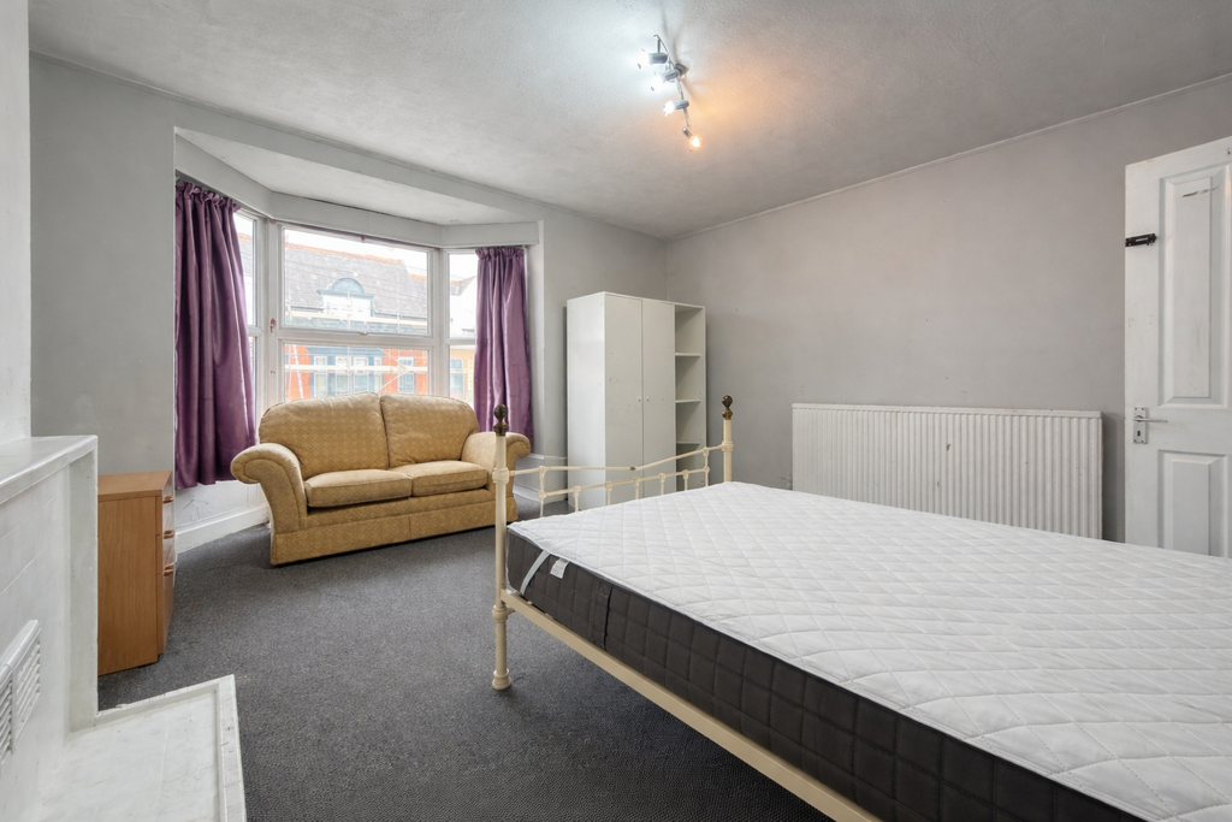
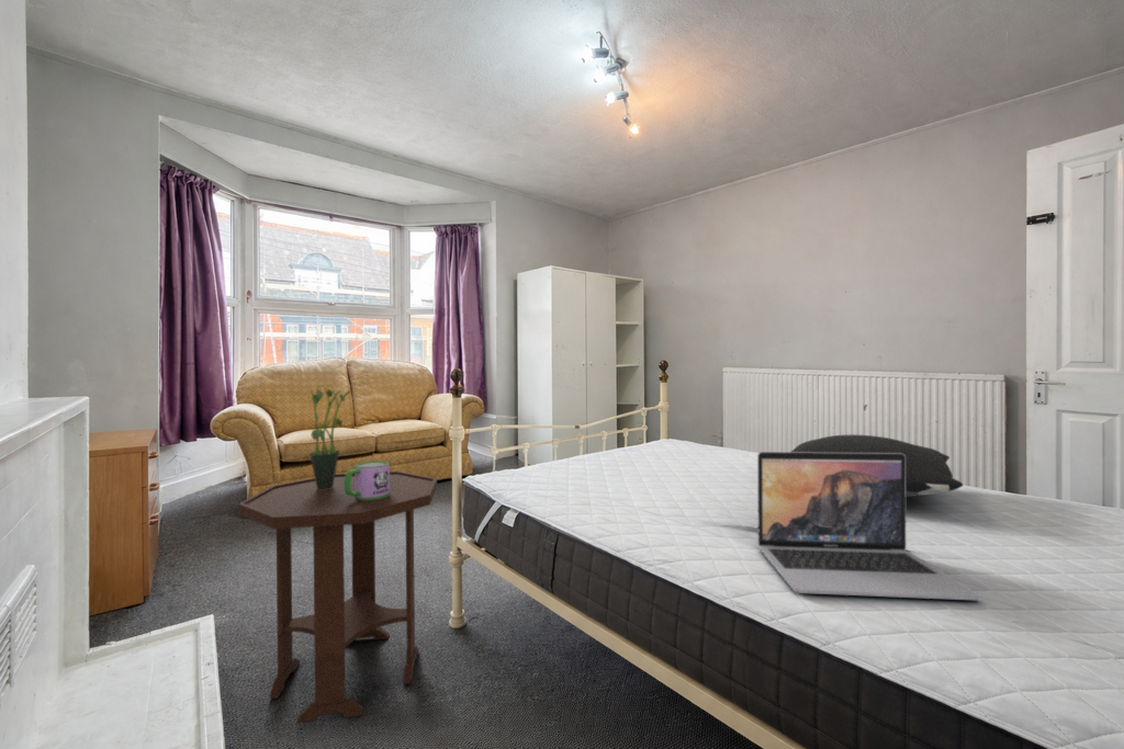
+ laptop [756,451,982,601]
+ mug [345,461,391,500]
+ side table [237,470,438,724]
+ pillow [790,433,964,499]
+ potted plant [308,384,359,490]
